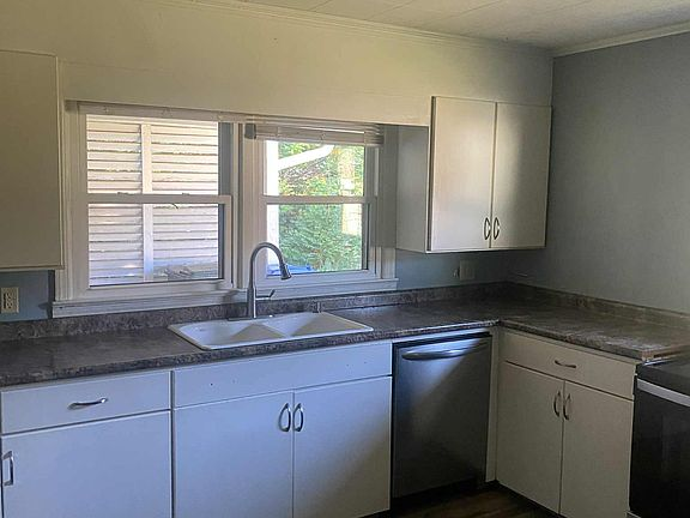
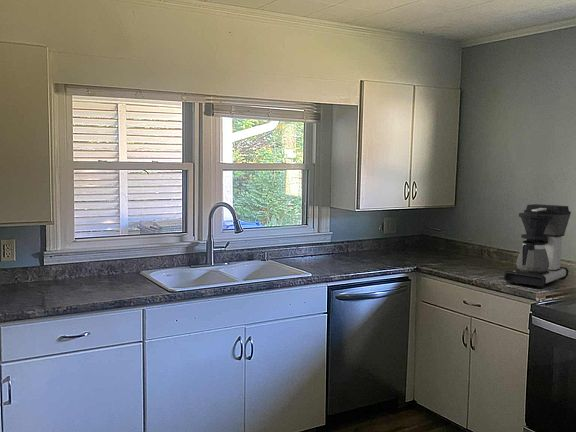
+ coffee maker [503,203,572,289]
